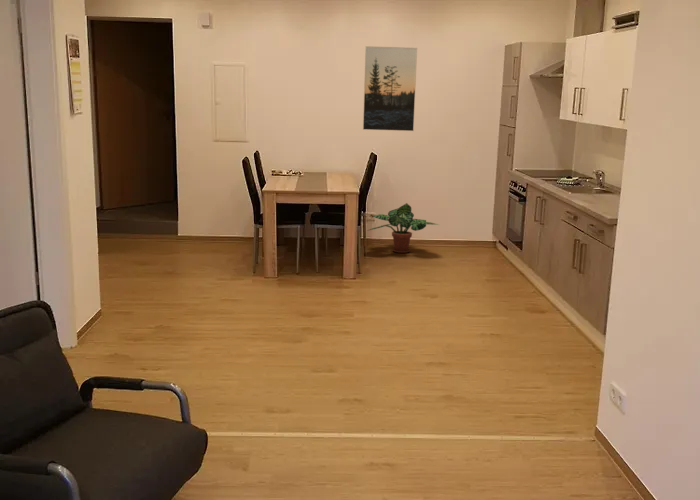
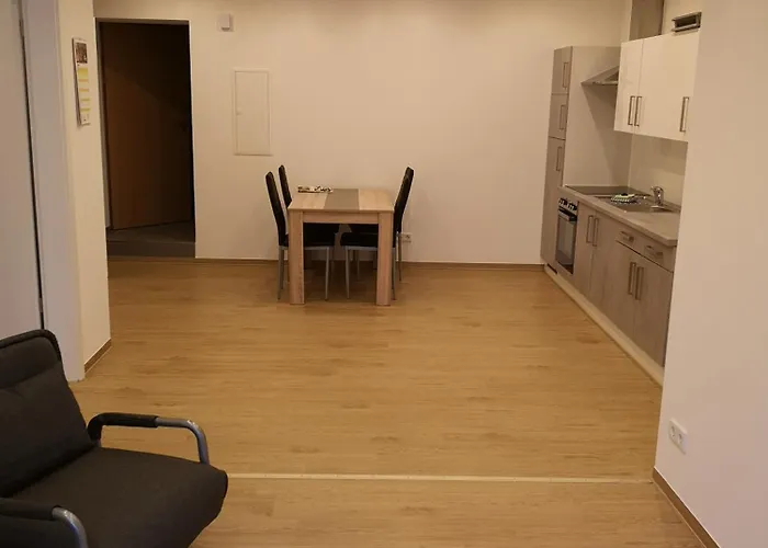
- potted plant [366,202,440,254]
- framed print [362,45,418,132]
